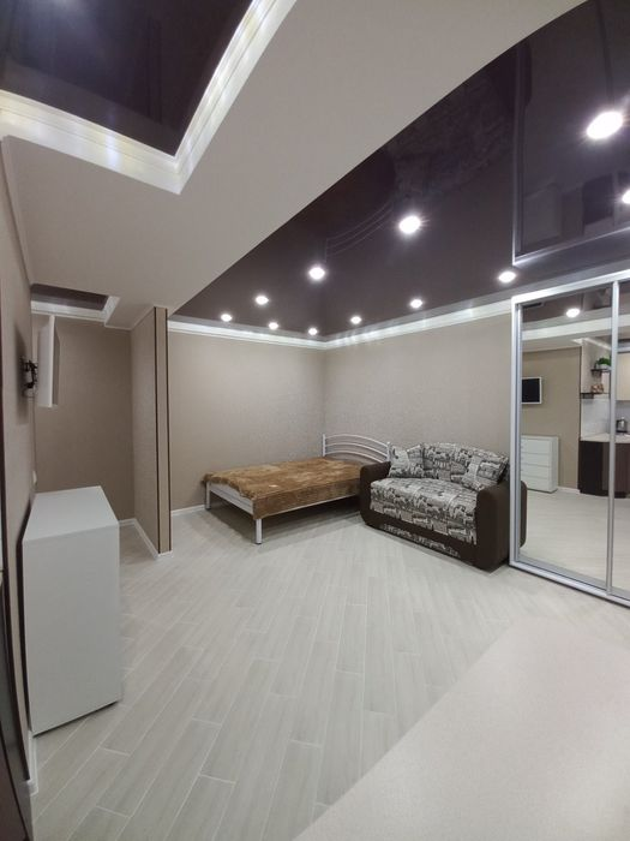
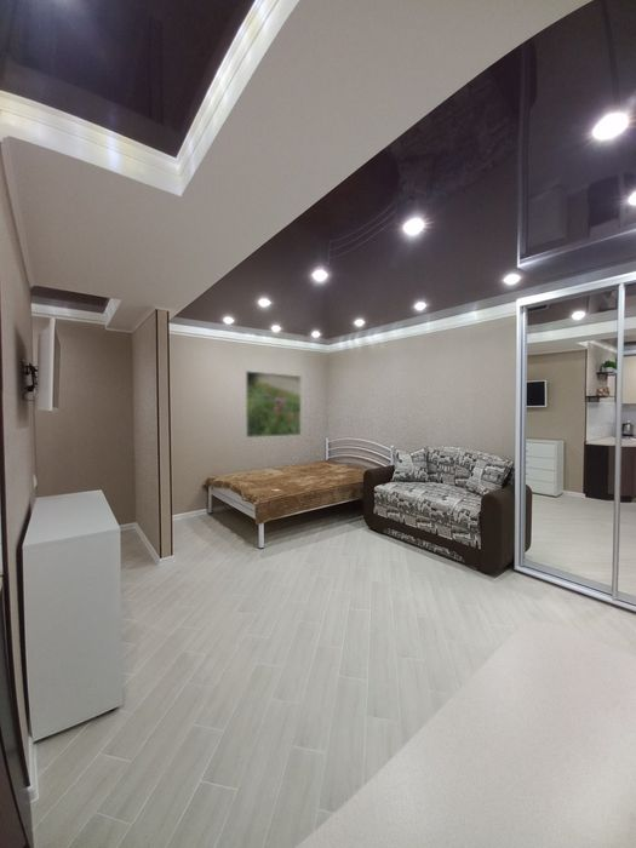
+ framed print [245,369,302,439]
